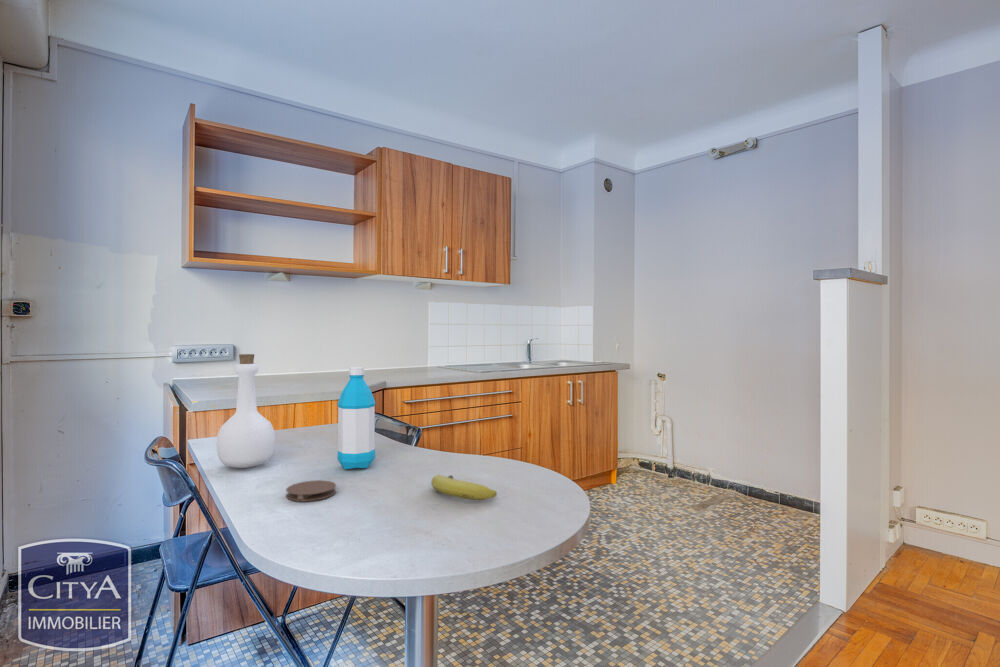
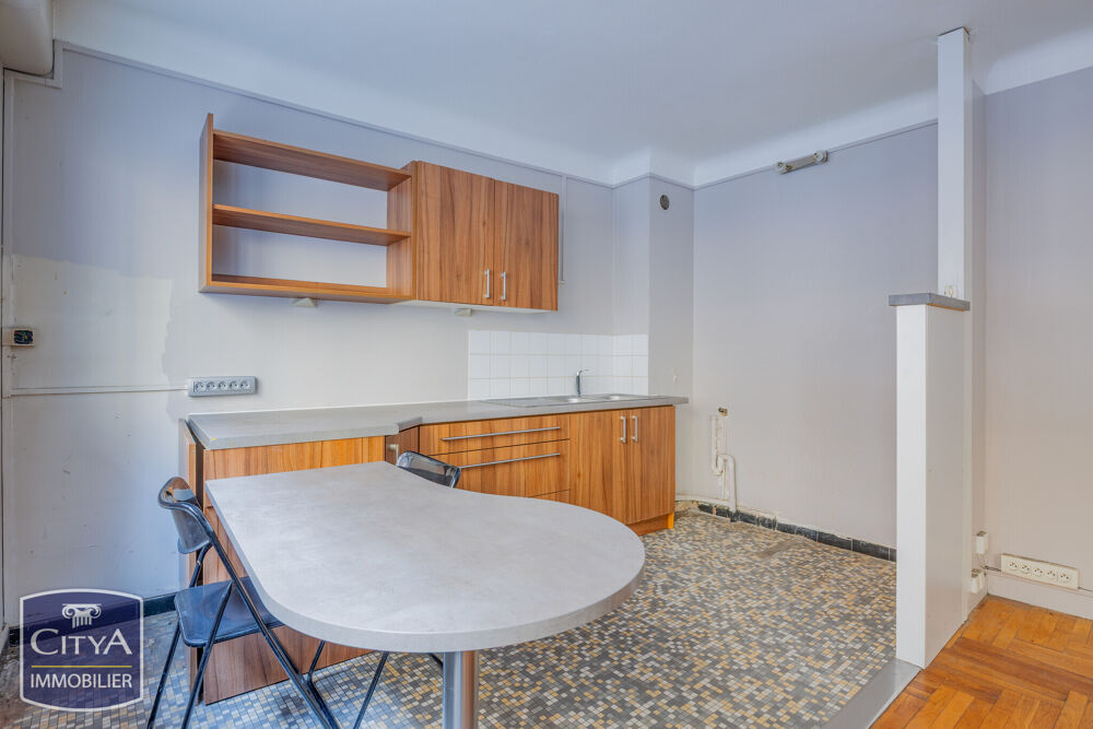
- bottle [216,353,276,469]
- water bottle [336,366,376,470]
- fruit [430,474,498,501]
- coaster [285,479,337,502]
